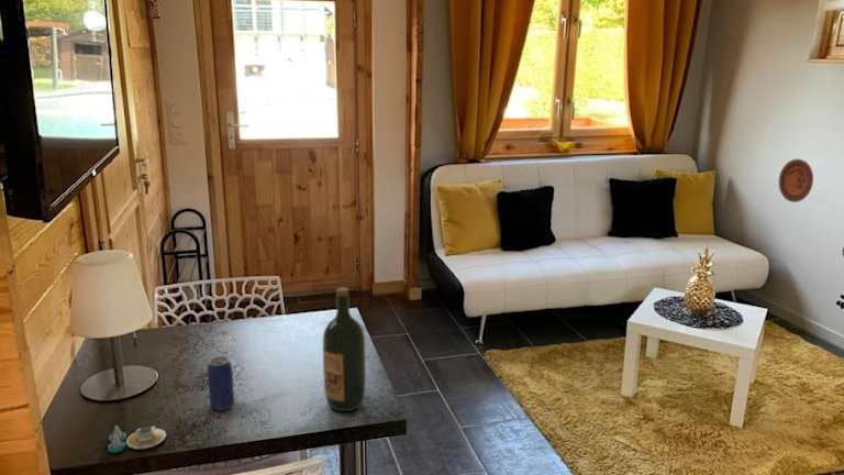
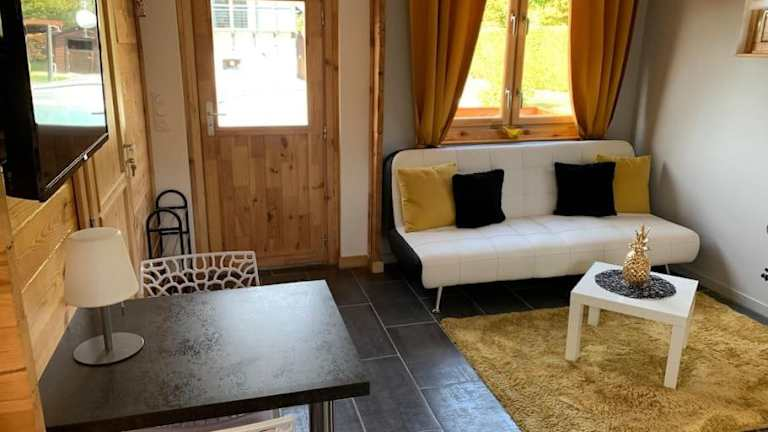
- decorative plate [778,158,814,203]
- salt and pepper shaker set [107,424,167,454]
- wine bottle [322,287,367,412]
- beverage can [206,355,235,411]
